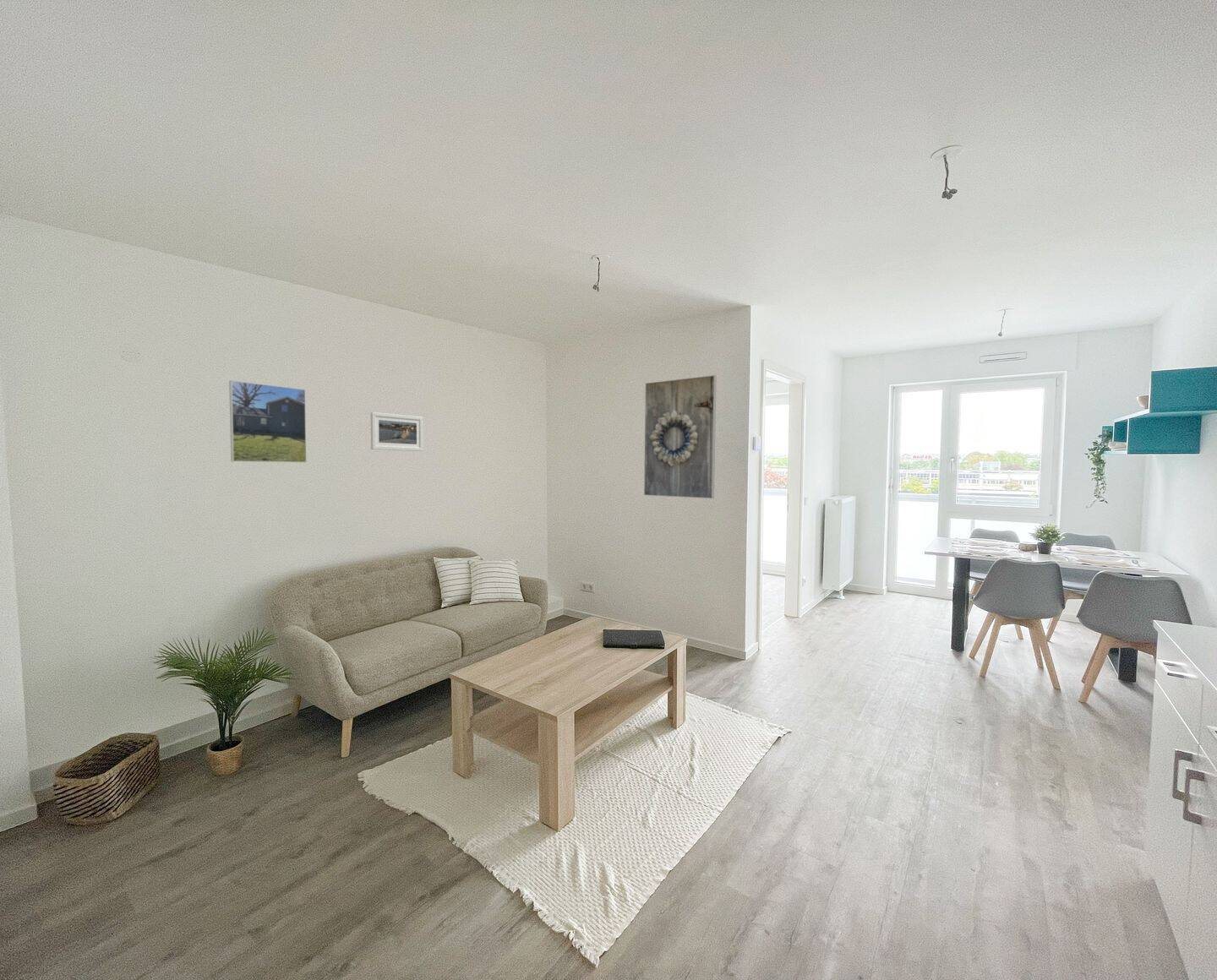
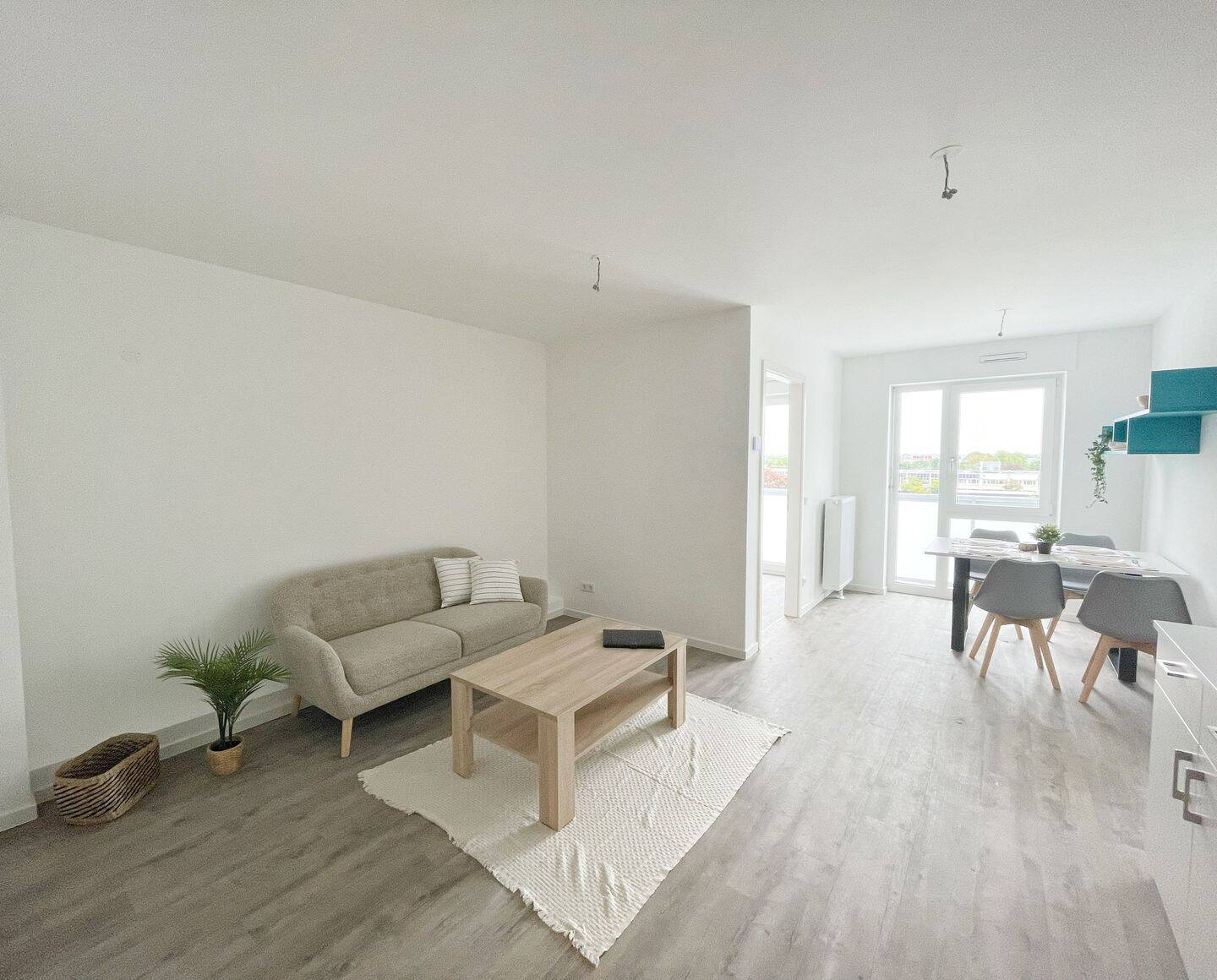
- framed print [643,374,717,499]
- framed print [370,411,424,452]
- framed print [228,379,308,464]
